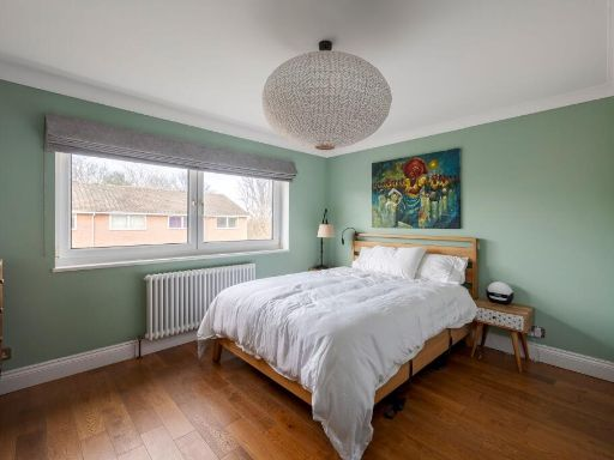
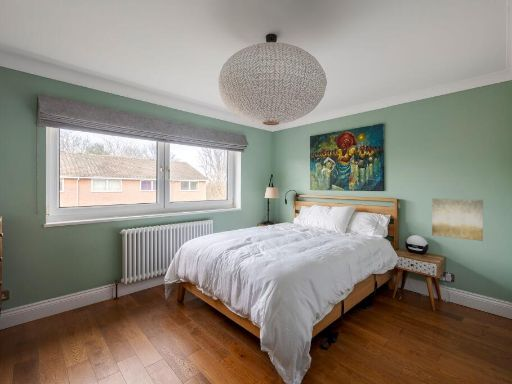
+ wall art [431,197,484,242]
